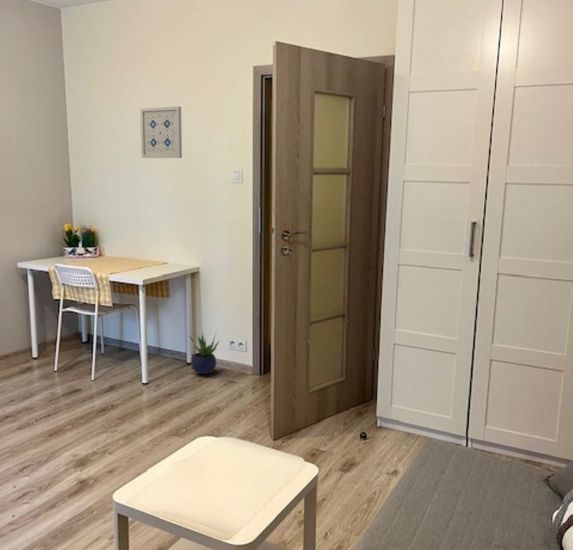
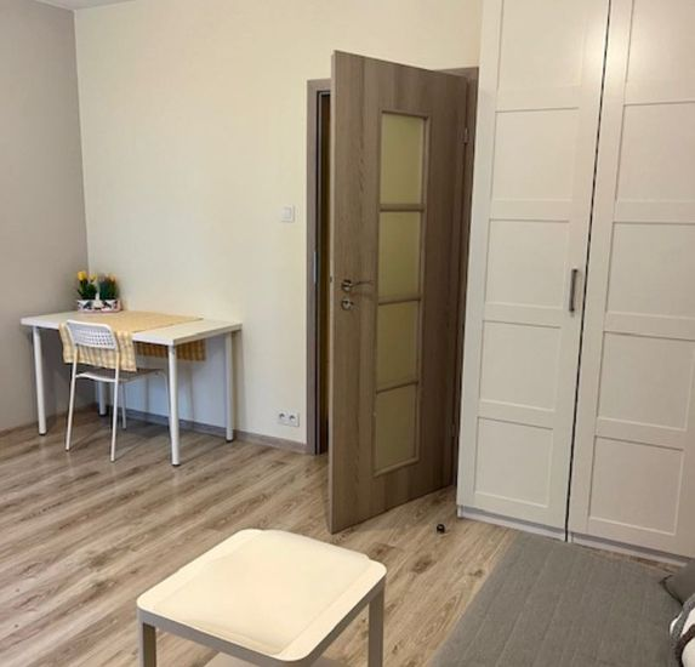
- wall art [139,105,183,159]
- potted plant [189,331,221,375]
